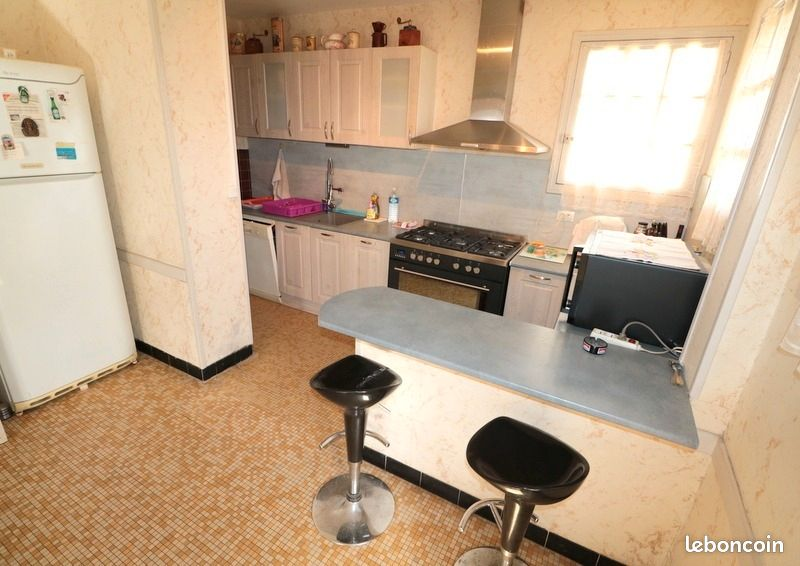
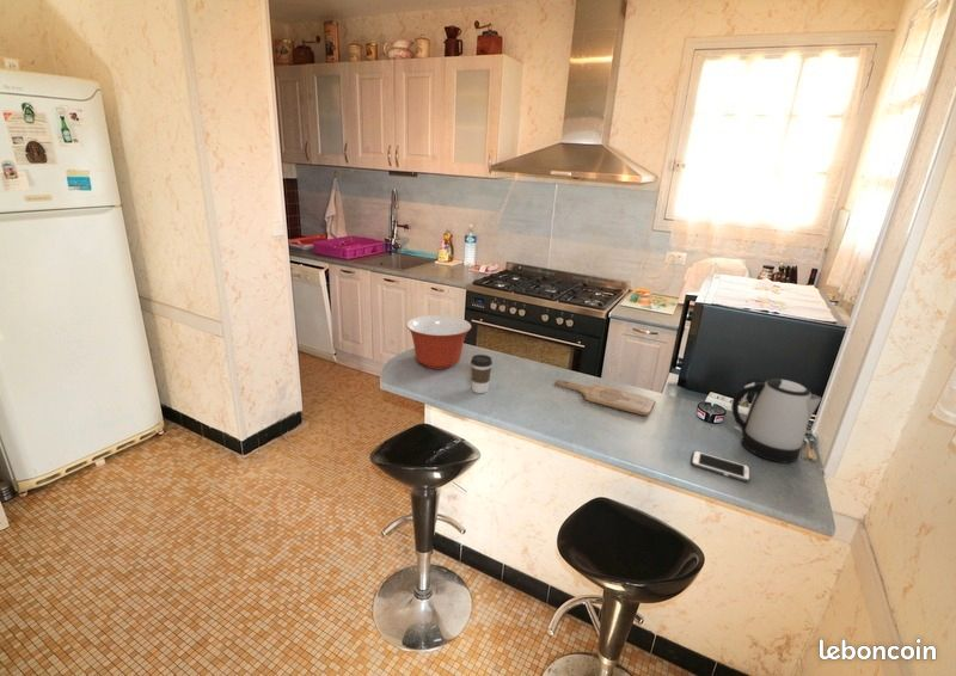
+ cell phone [691,449,752,483]
+ coffee cup [470,354,494,394]
+ mixing bowl [405,314,473,370]
+ kettle [730,377,822,463]
+ cutting board [554,379,657,417]
